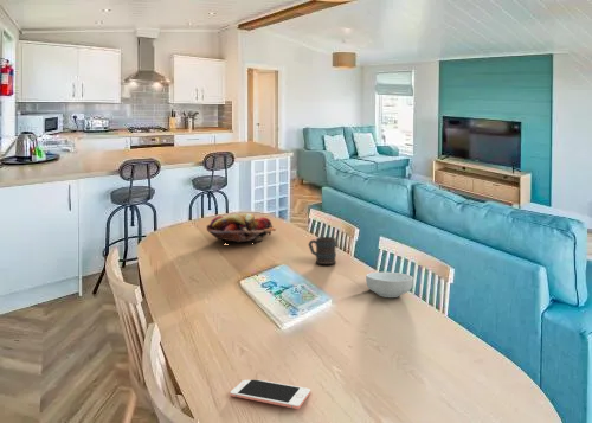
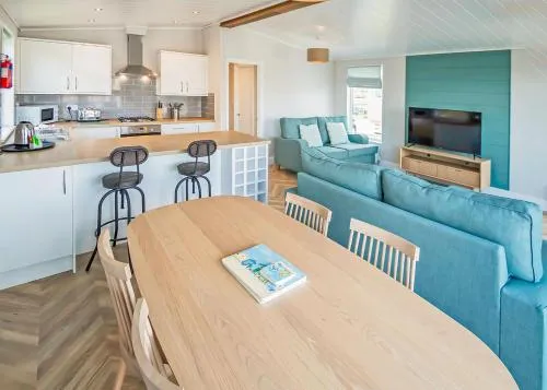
- mug [307,236,337,265]
- cereal bowl [365,271,414,299]
- fruit basket [206,212,277,246]
- cell phone [229,379,311,410]
